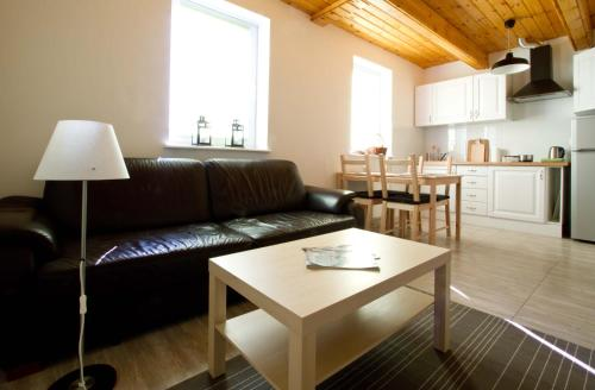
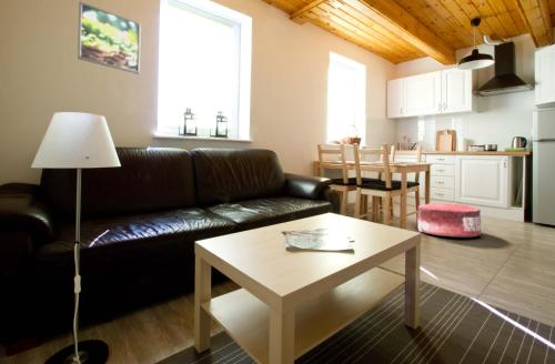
+ pouf [416,202,483,237]
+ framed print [77,0,142,75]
